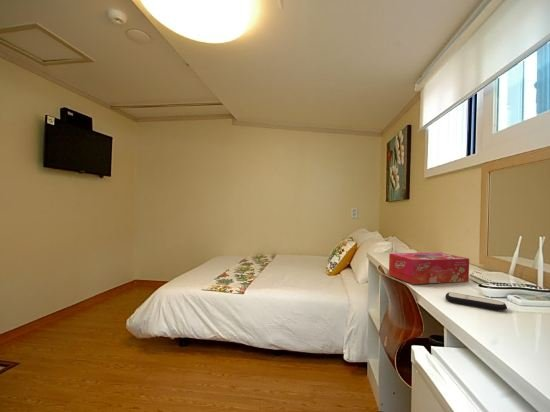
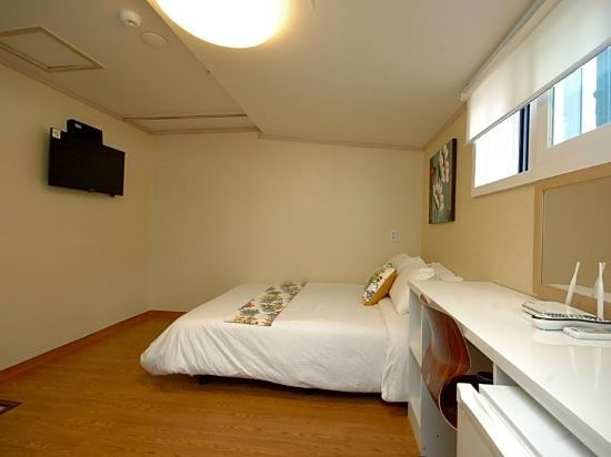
- tissue box [388,252,470,285]
- remote control [444,291,508,312]
